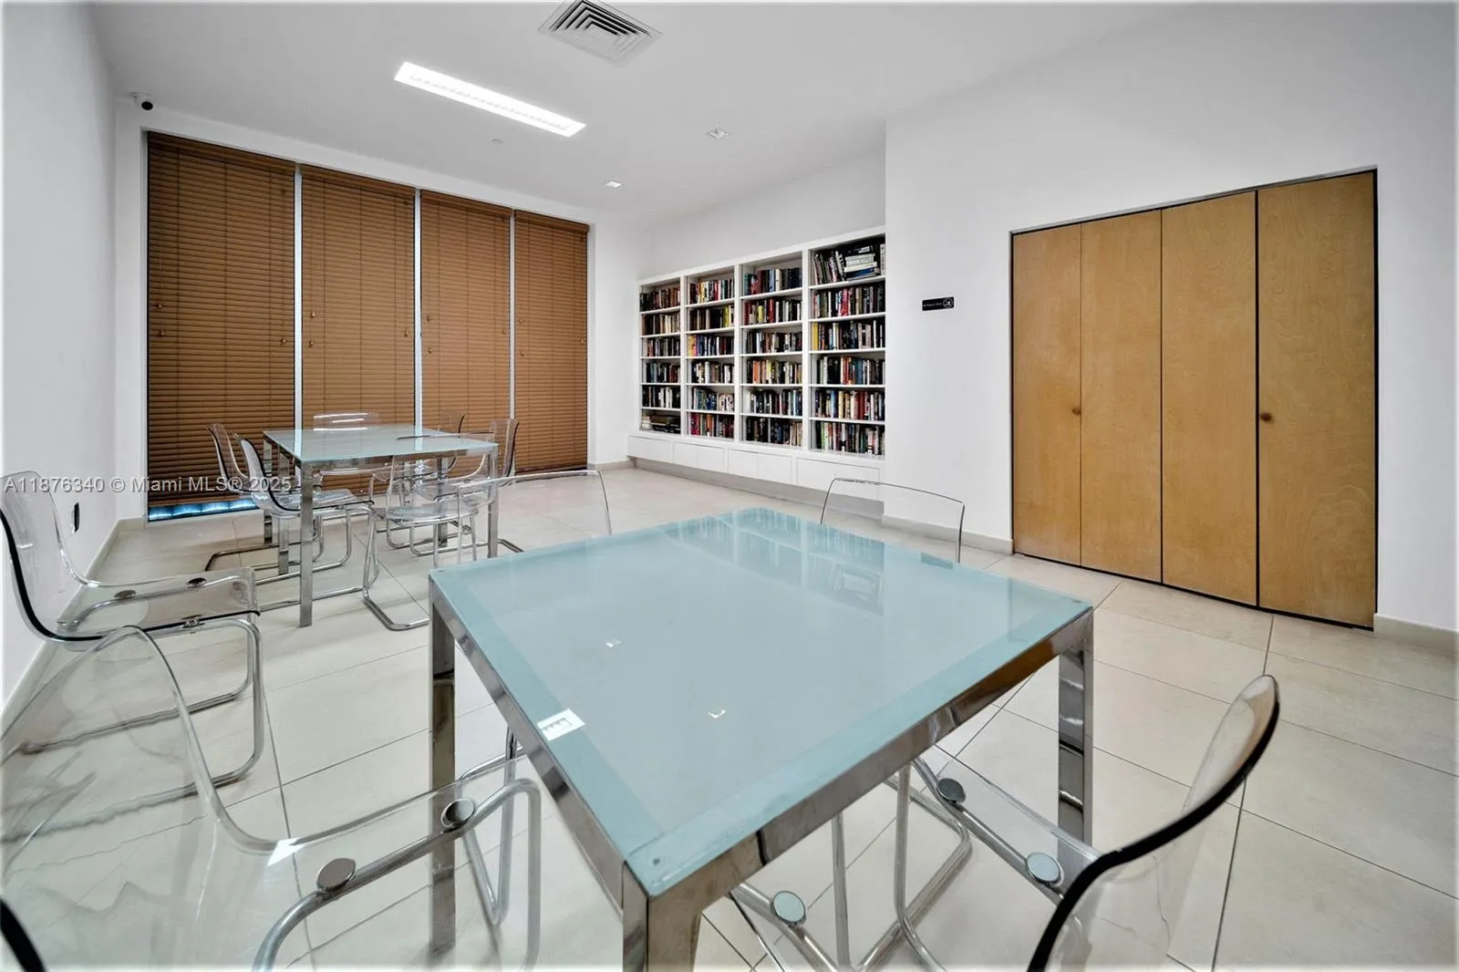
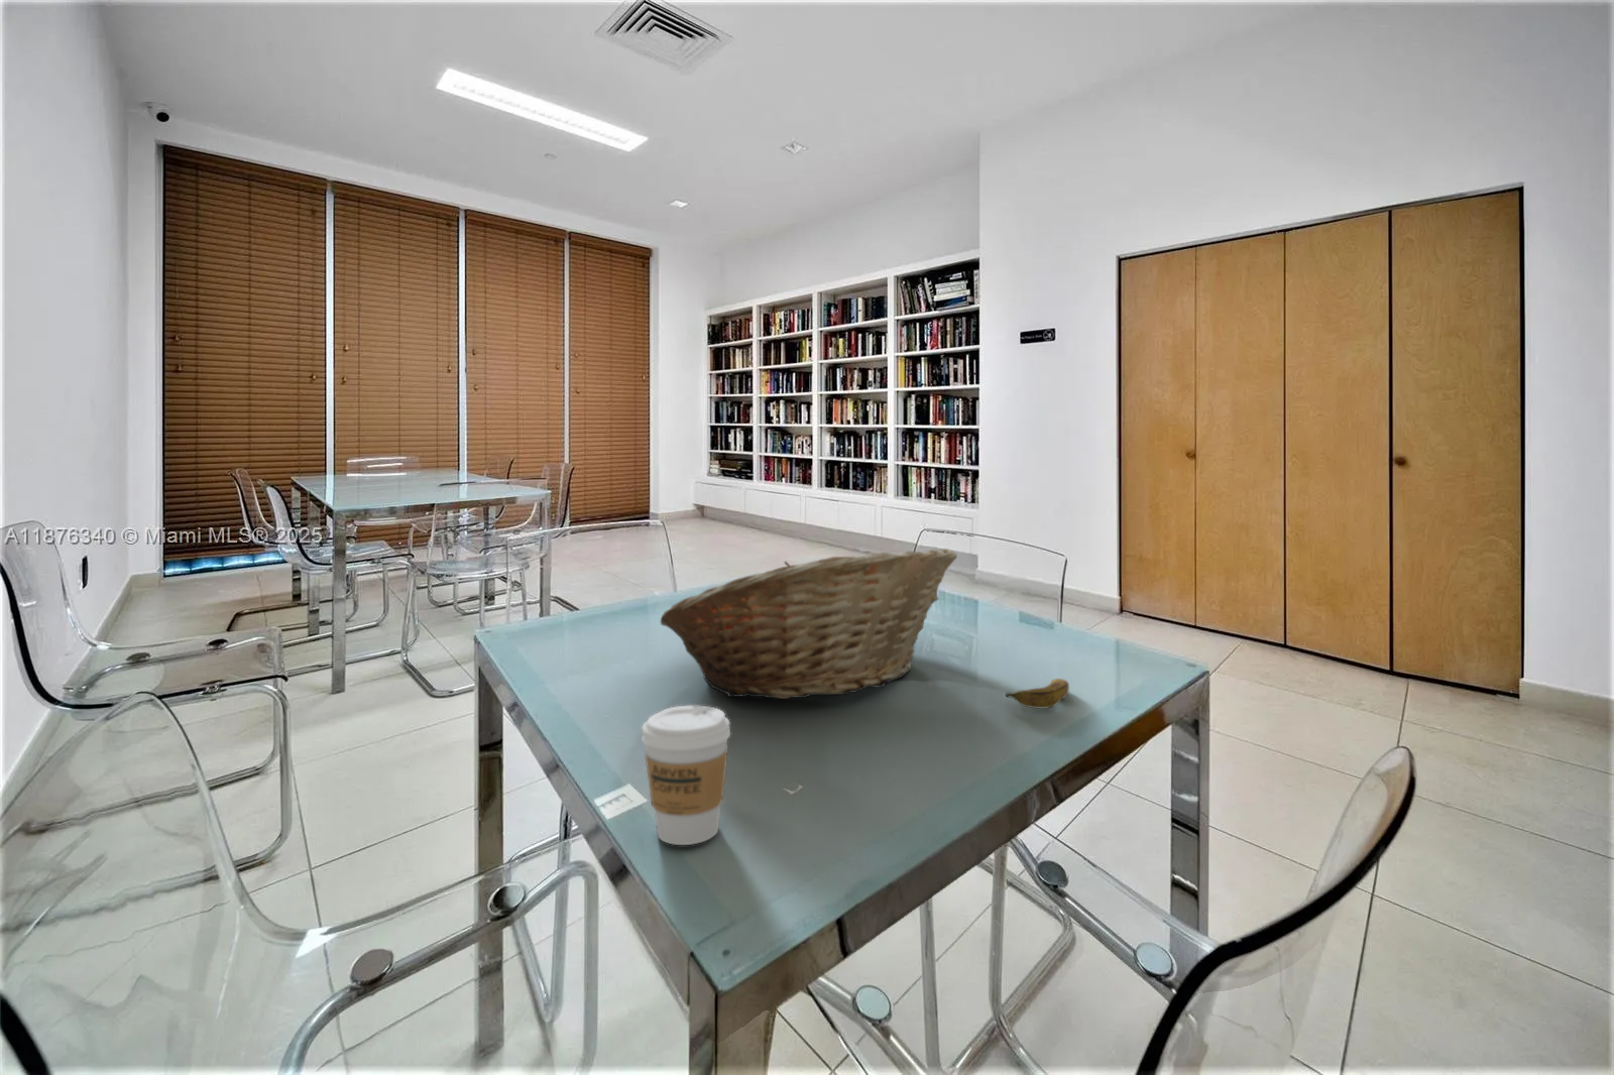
+ coffee cup [641,705,731,846]
+ fruit basket [660,547,959,699]
+ banana [1004,678,1070,709]
